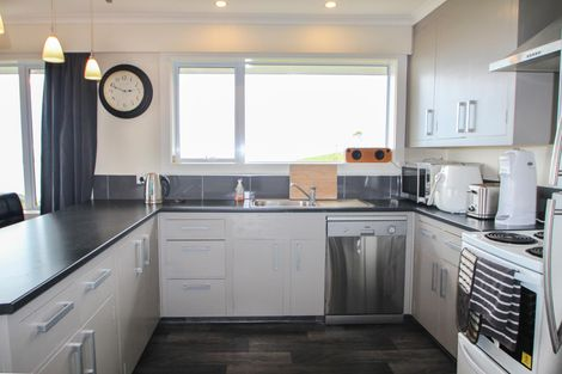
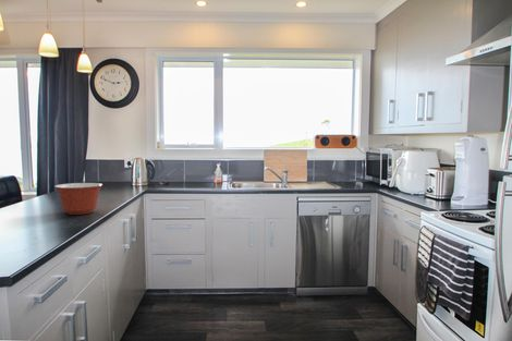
+ mixing bowl [53,182,103,216]
